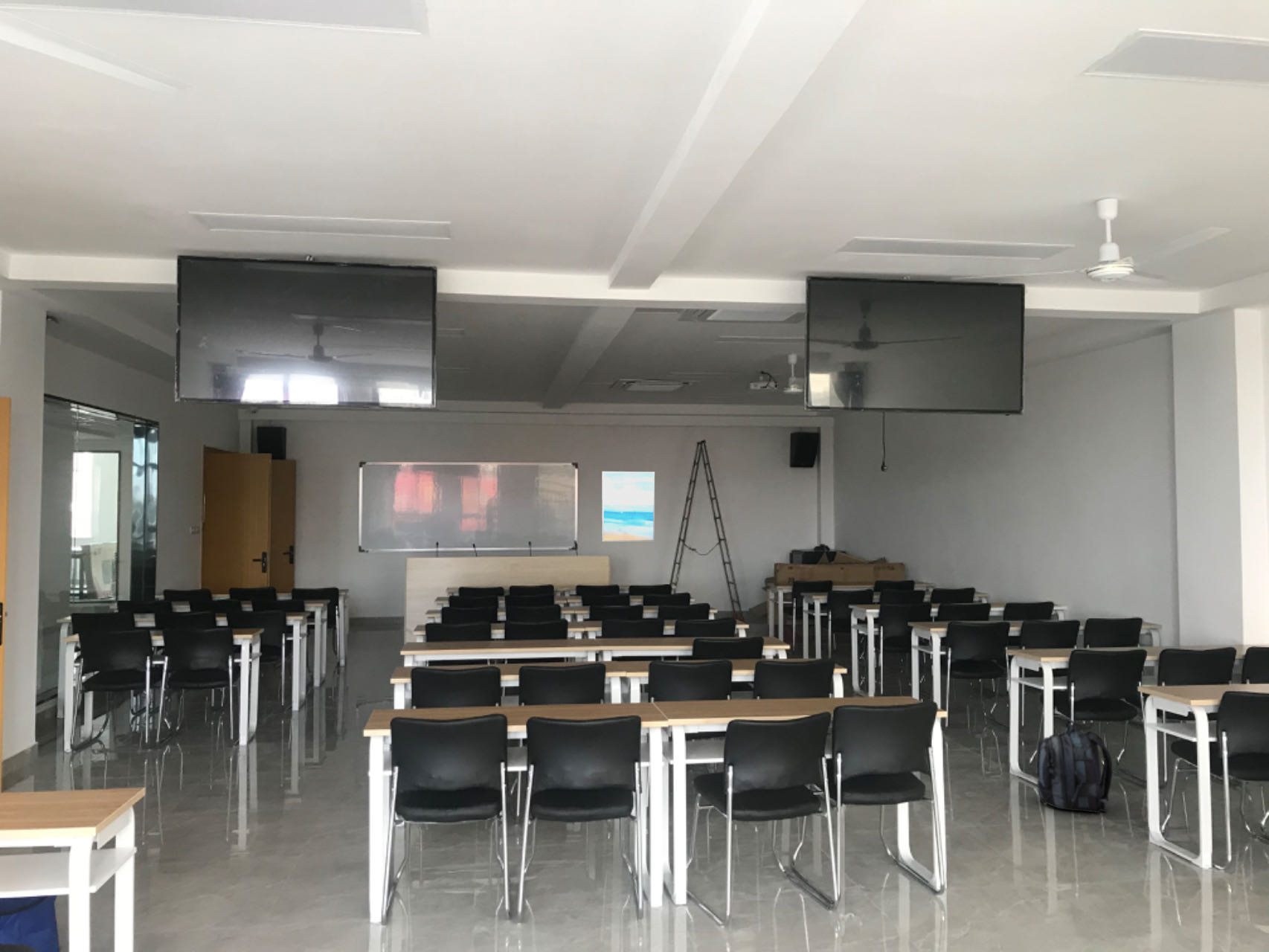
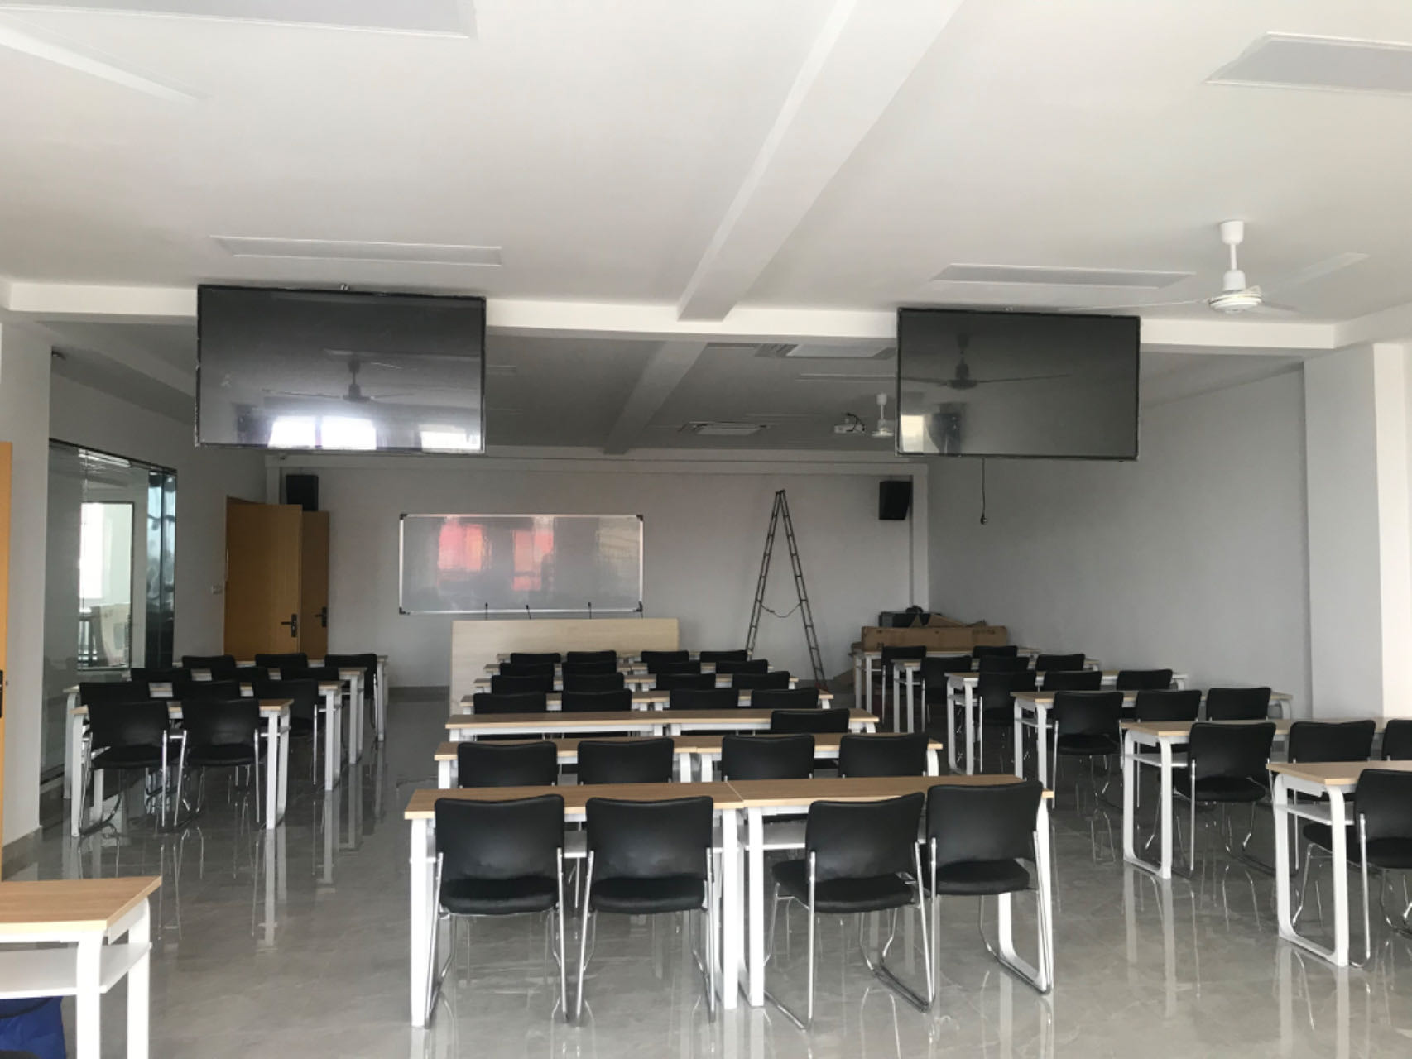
- wall art [601,471,655,543]
- backpack [1035,719,1113,814]
